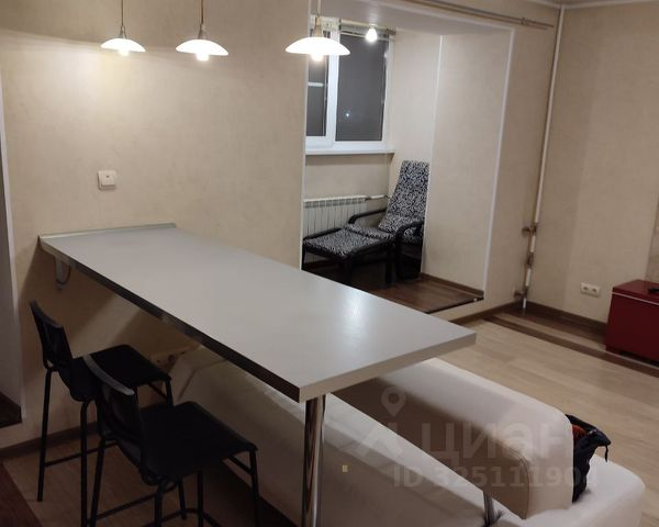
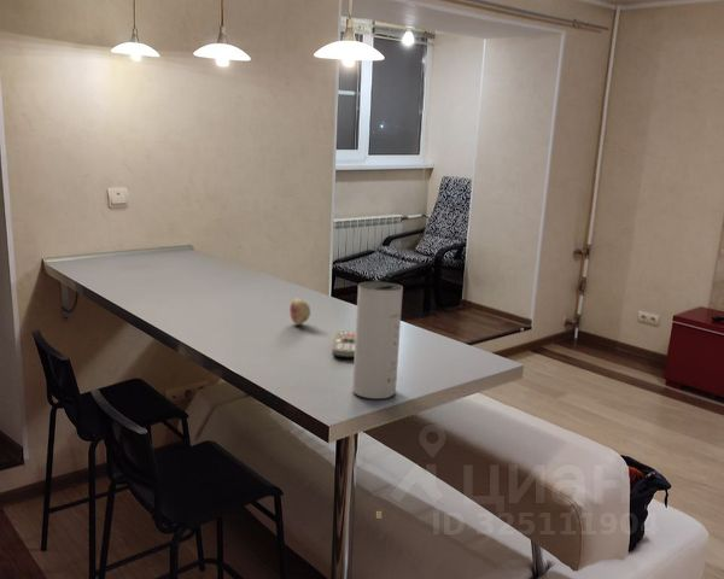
+ remote control [331,331,356,359]
+ fruit [288,298,311,326]
+ speaker [351,280,404,400]
